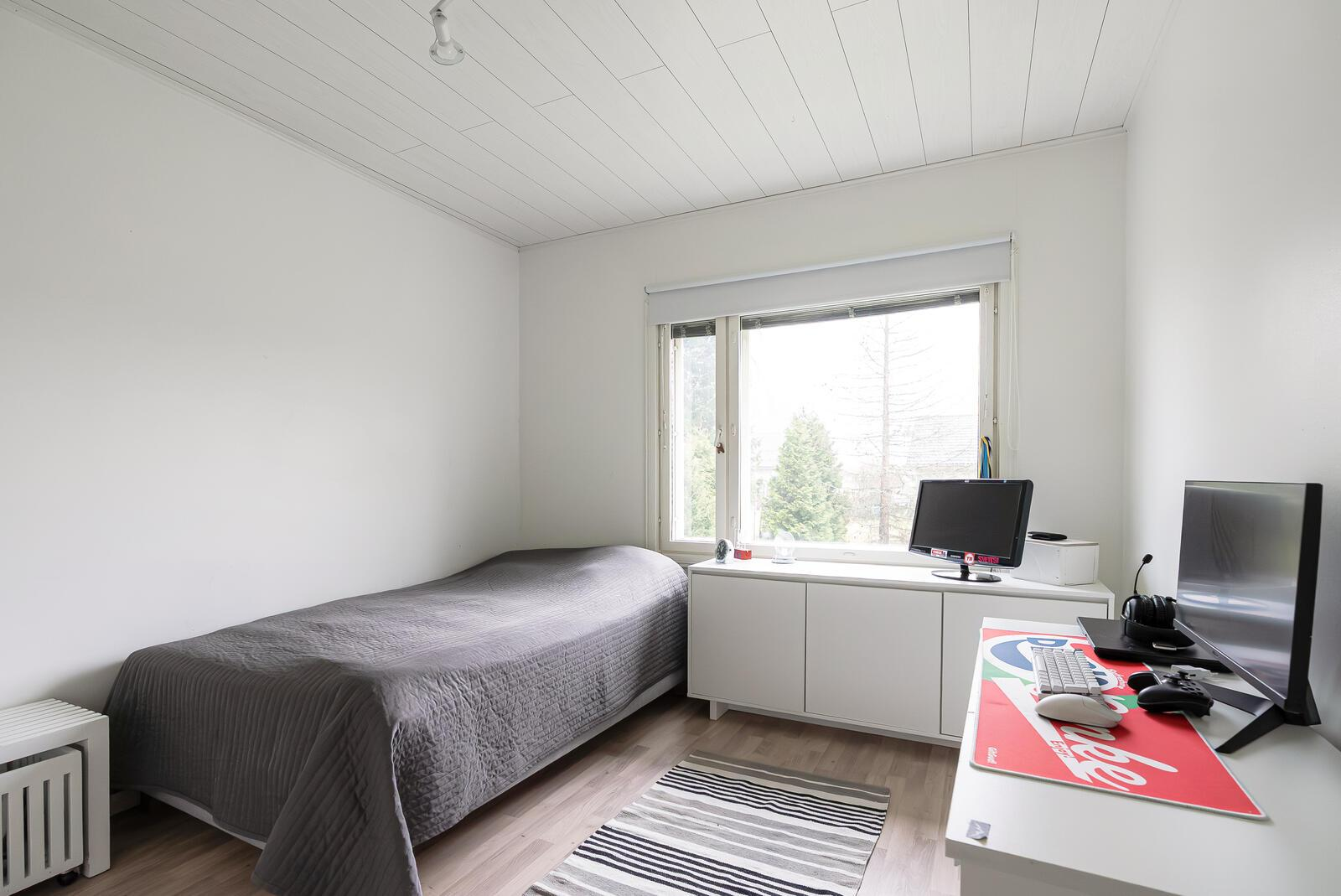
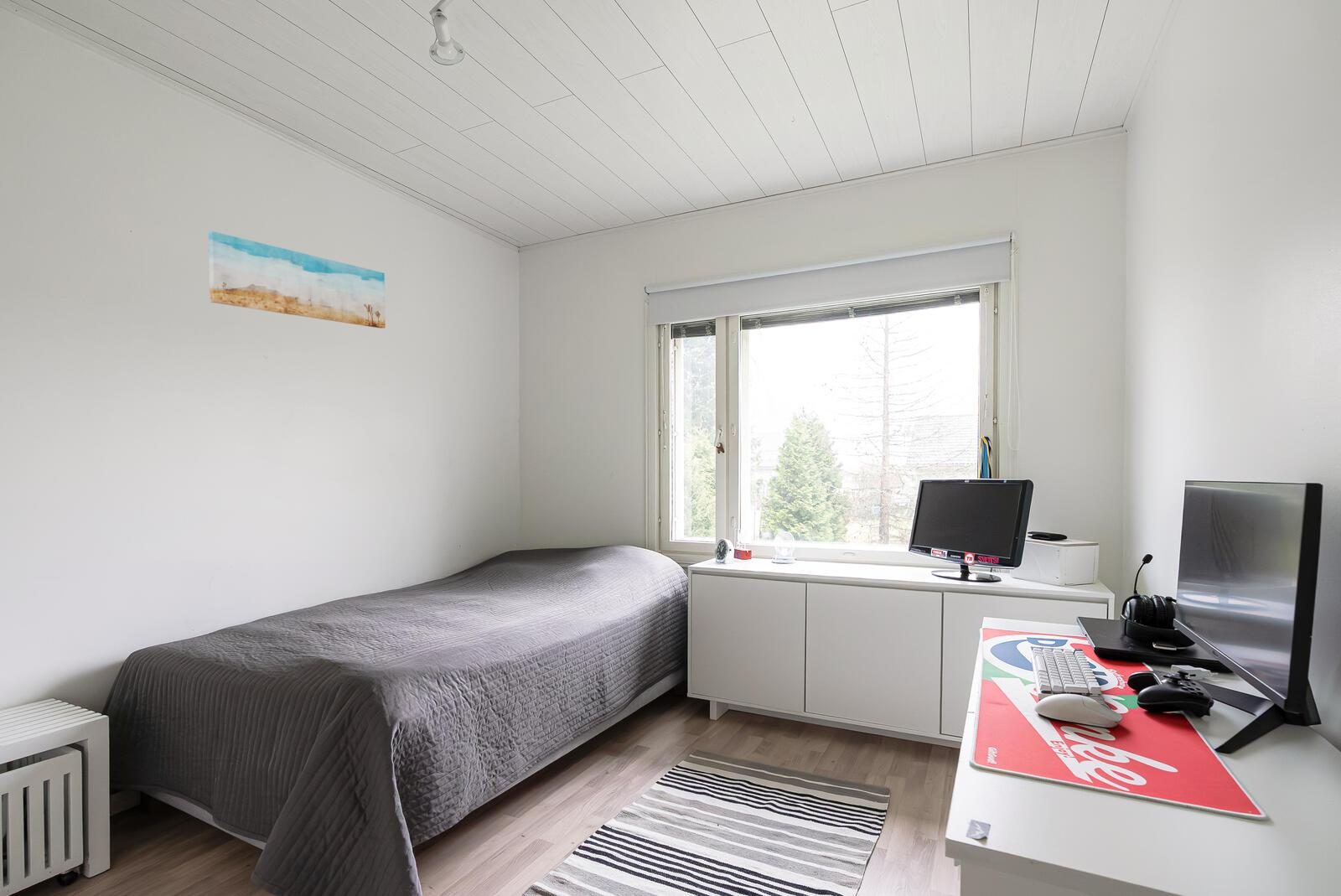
+ wall art [207,230,386,329]
